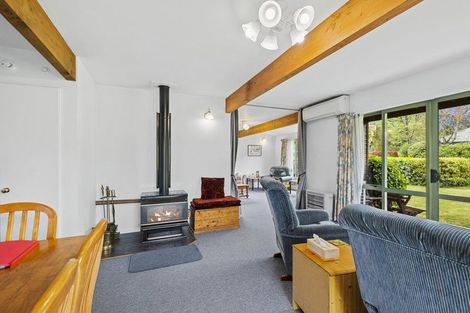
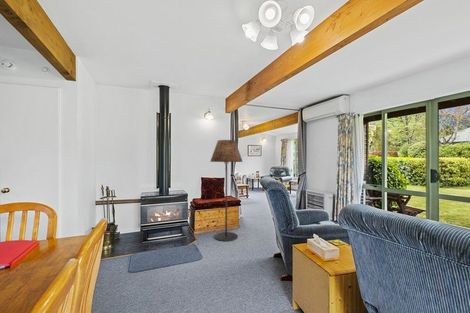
+ floor lamp [209,139,244,242]
